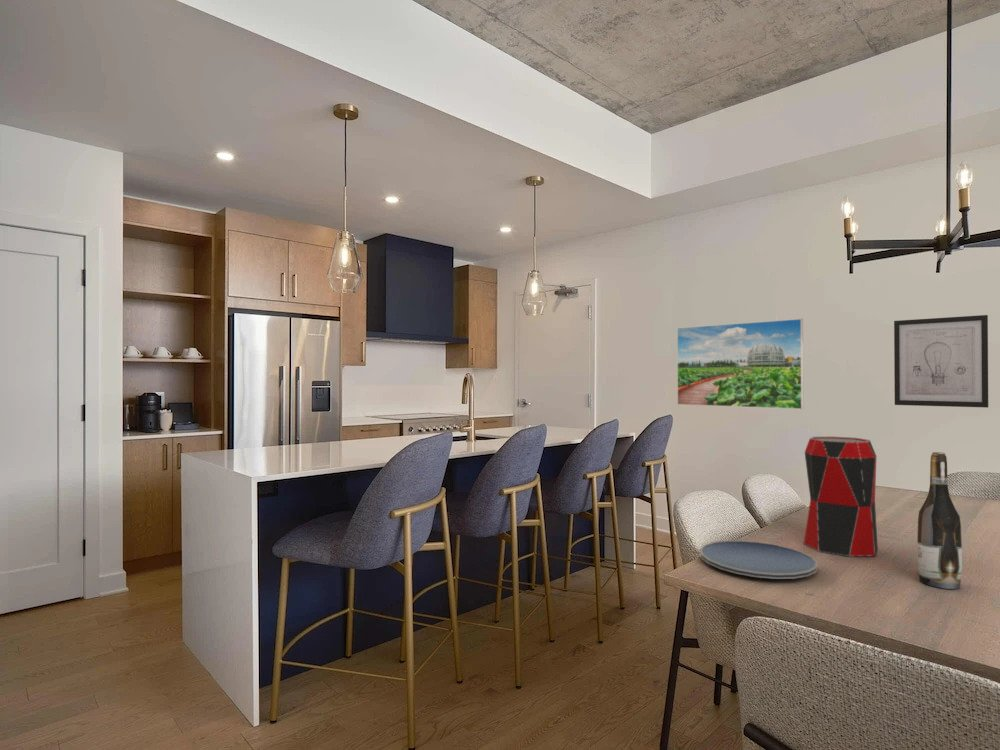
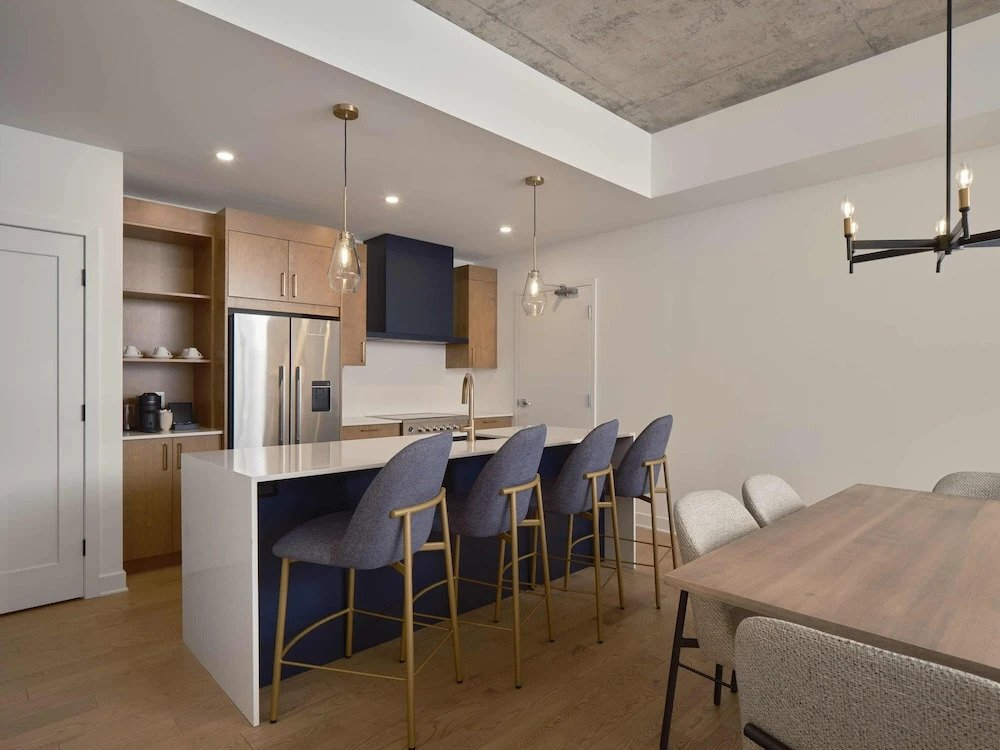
- wine bottle [916,451,963,590]
- plate [699,539,819,580]
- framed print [676,318,804,410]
- wall art [893,314,989,409]
- vase [803,436,879,557]
